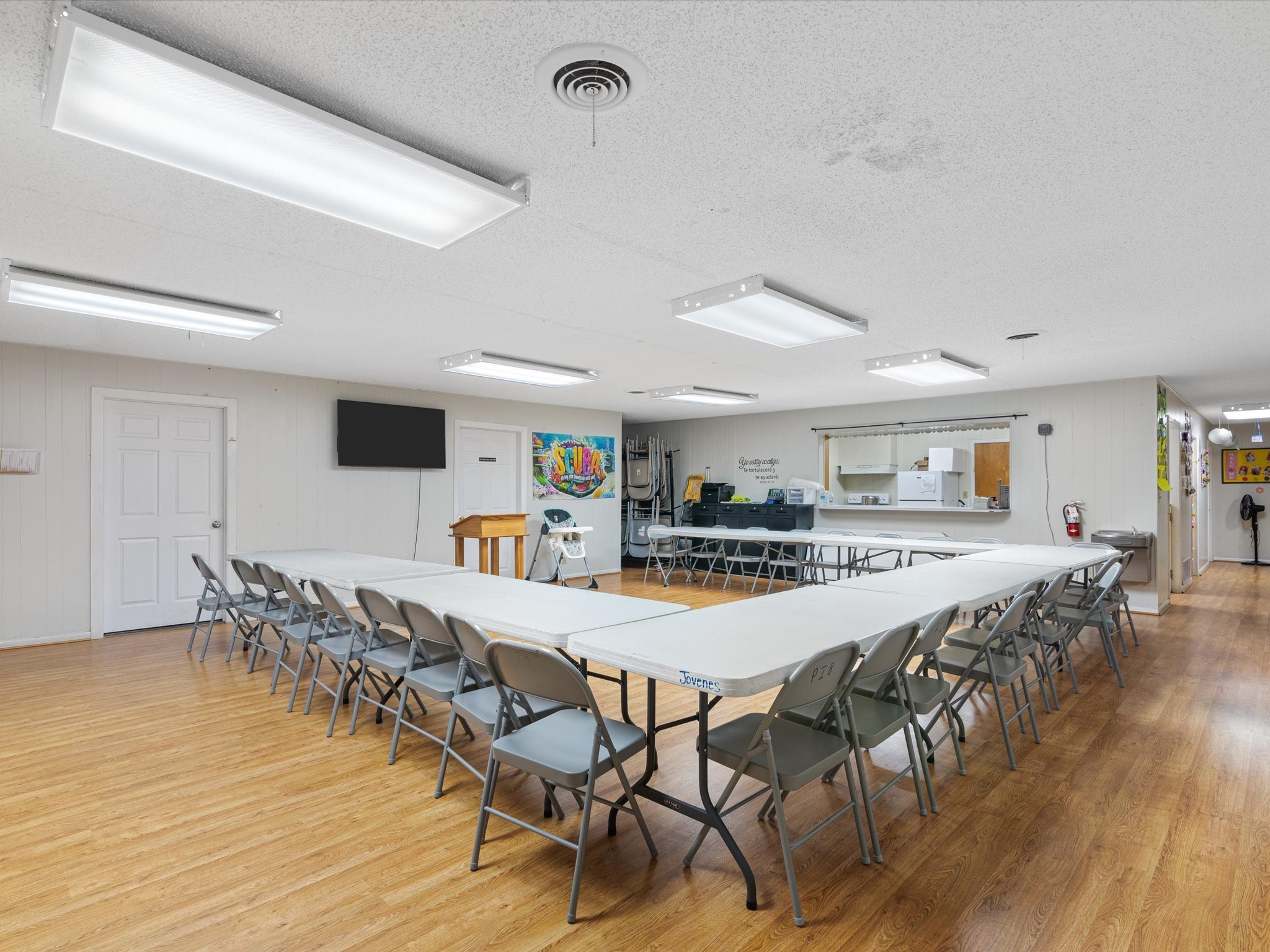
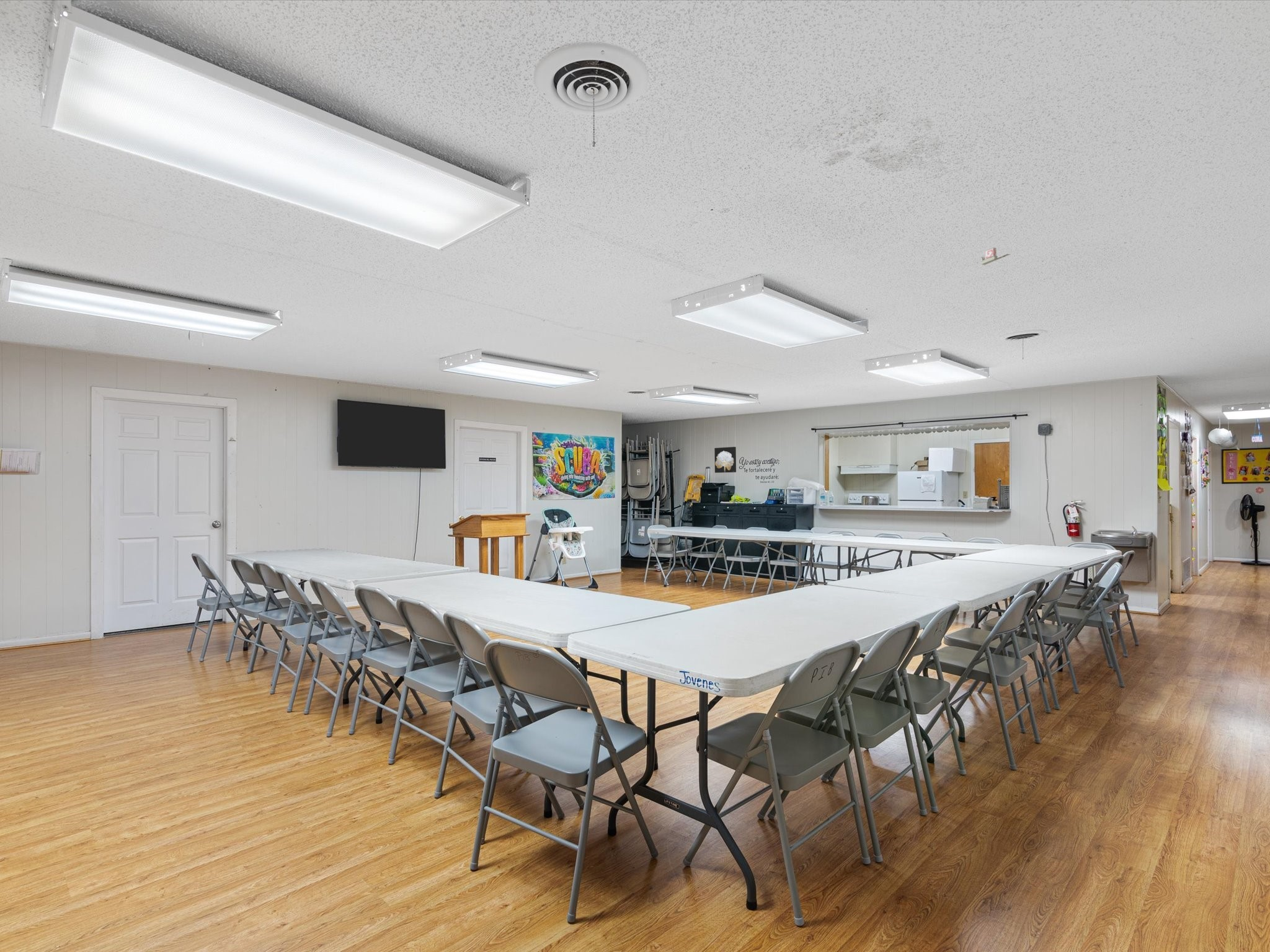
+ wall art [714,446,737,474]
+ tape dispenser [980,247,1011,265]
